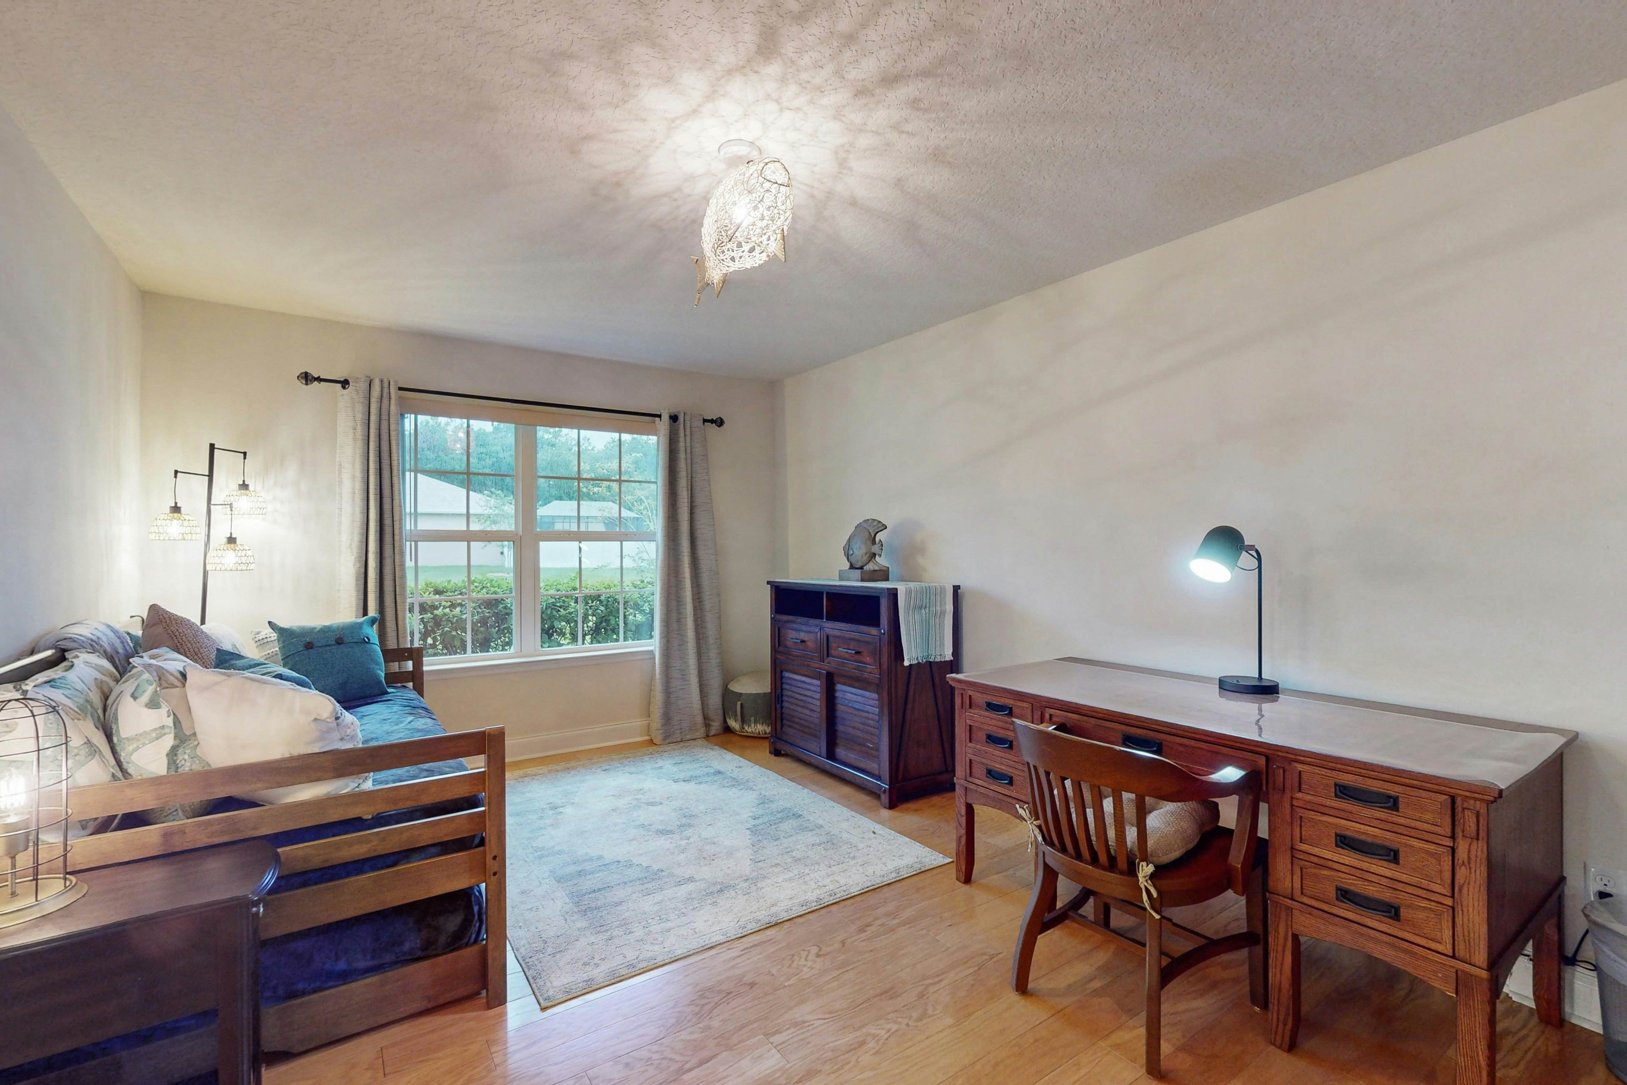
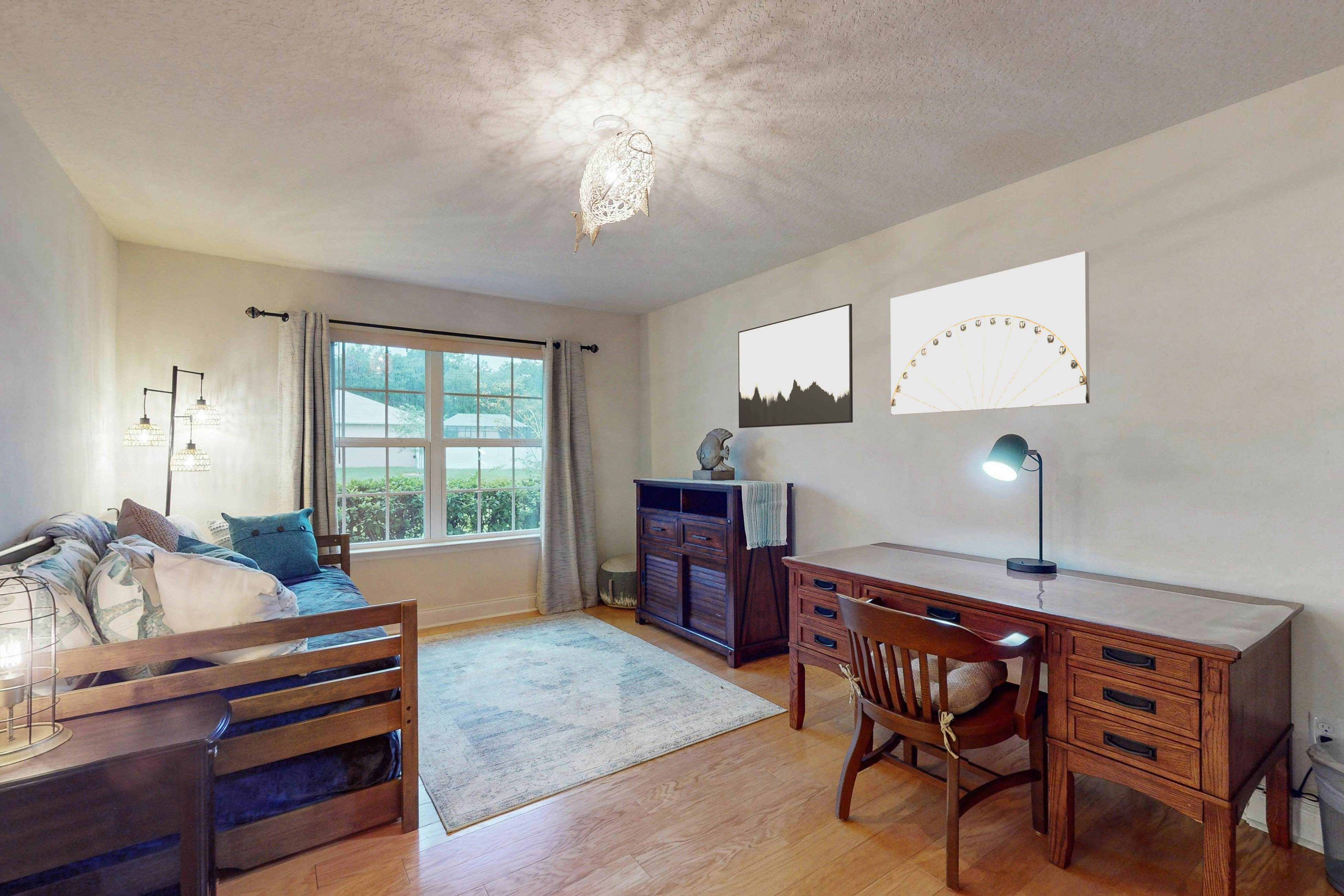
+ wall art [890,251,1090,415]
+ wall art [738,303,853,428]
